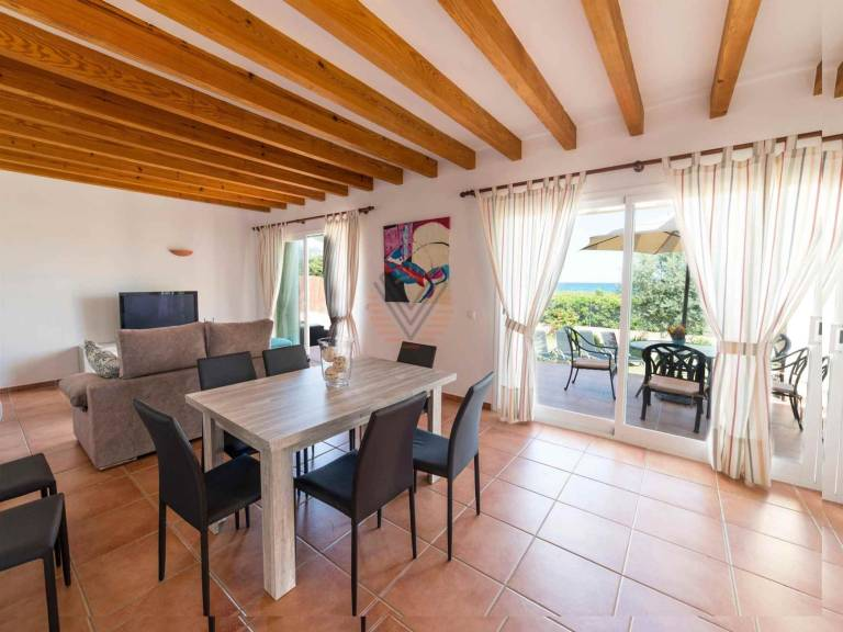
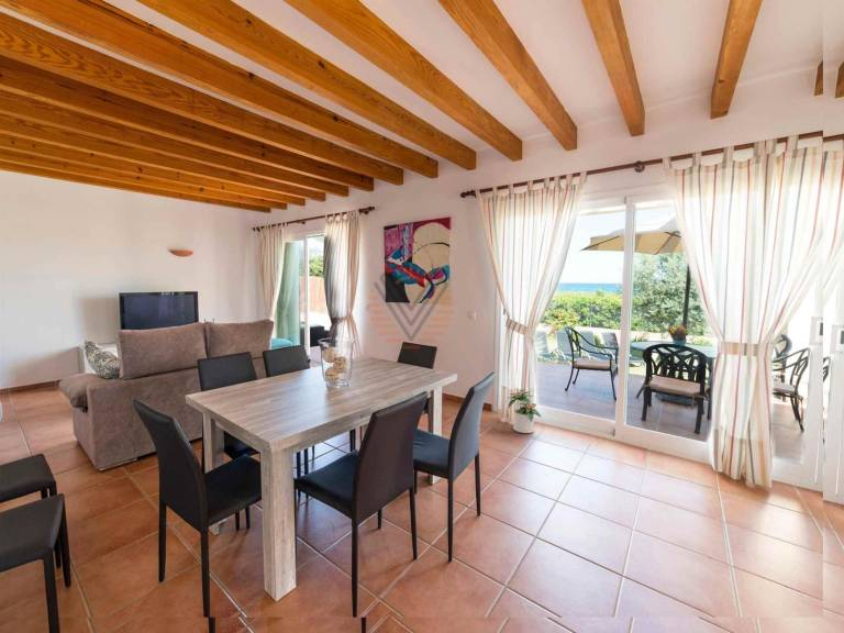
+ potted plant [504,388,542,434]
